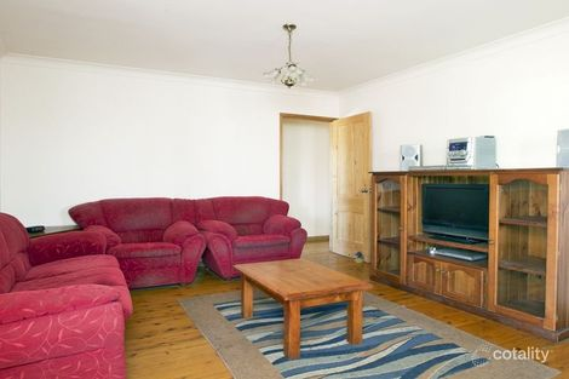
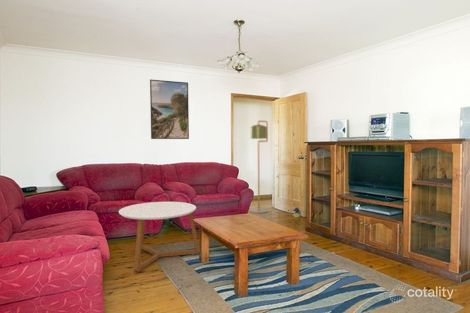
+ coffee table [118,201,200,273]
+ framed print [149,78,190,140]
+ floor lamp [249,120,269,214]
